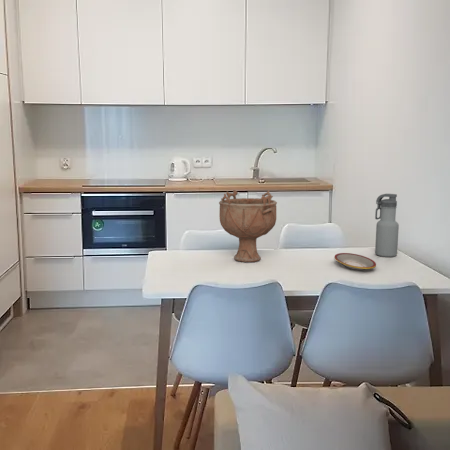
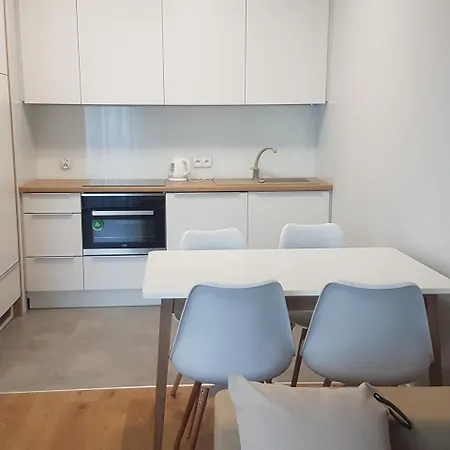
- plate [334,252,377,271]
- water bottle [374,193,400,258]
- decorative bowl [218,189,278,263]
